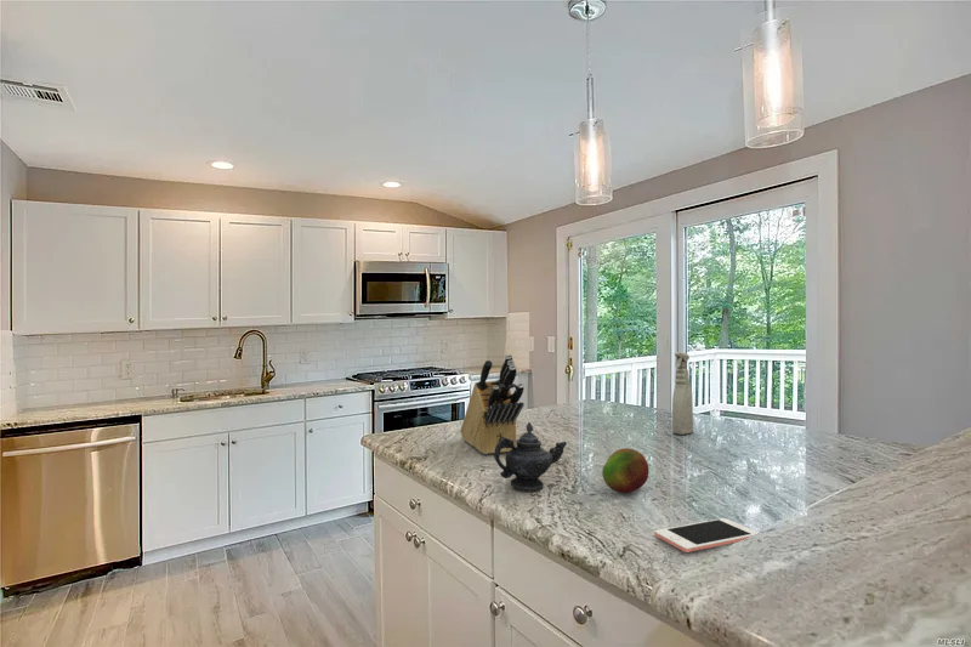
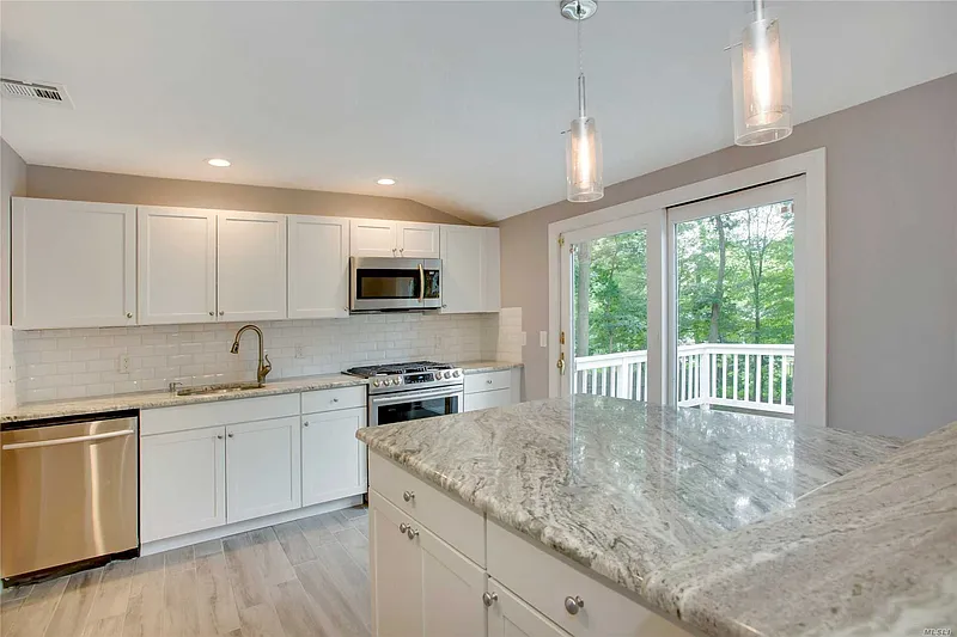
- fruit [601,447,649,494]
- knife block [460,353,526,455]
- spray bottle [671,351,694,436]
- cell phone [653,517,760,554]
- teapot [493,421,568,492]
